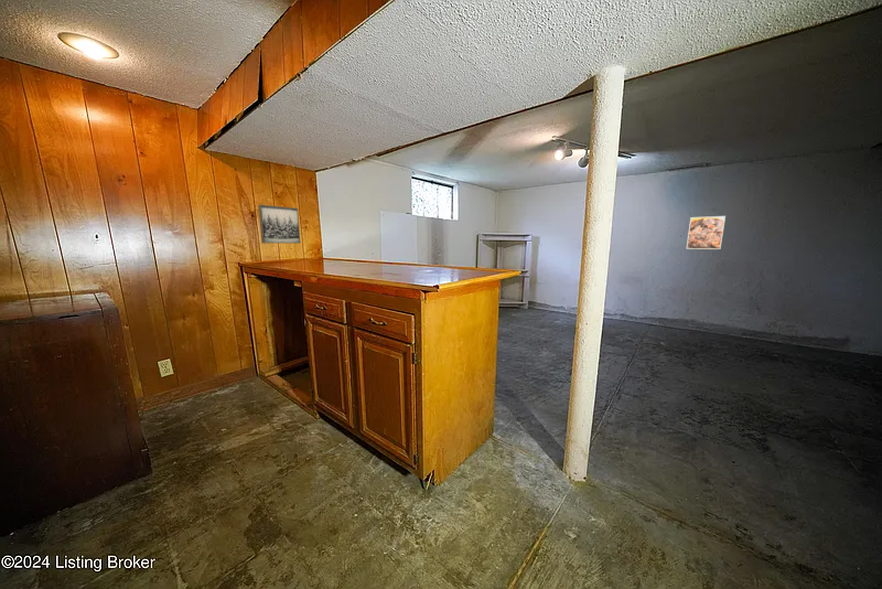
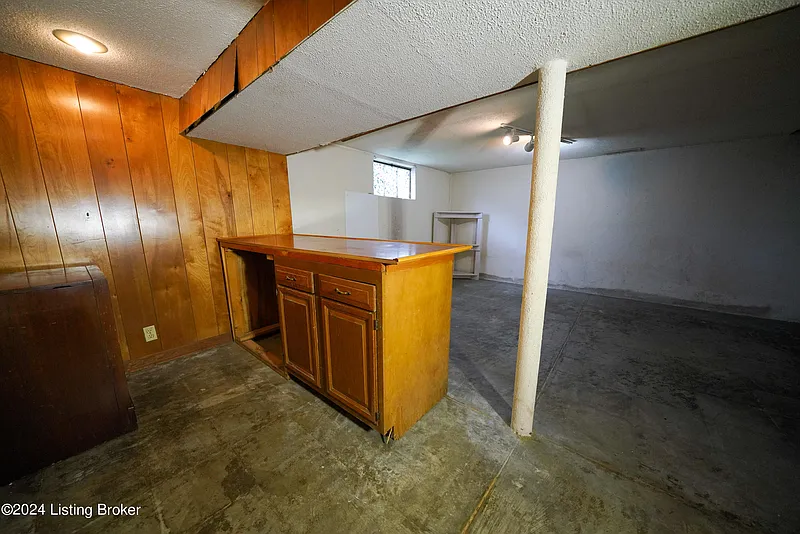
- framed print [686,215,727,250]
- wall art [257,204,301,245]
